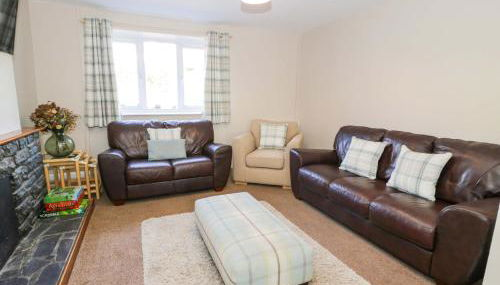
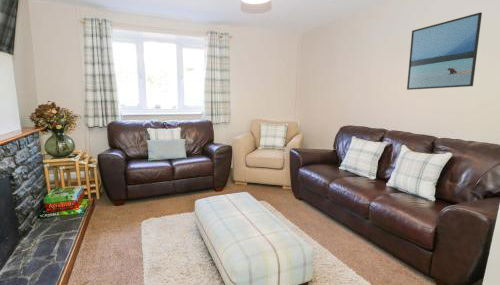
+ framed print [406,11,483,91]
